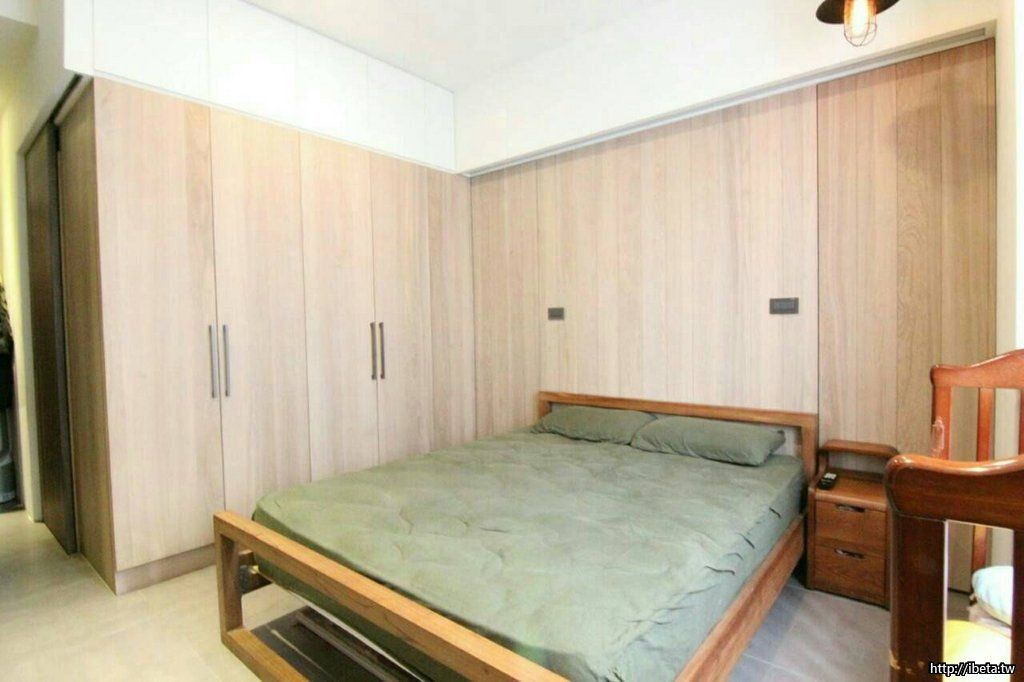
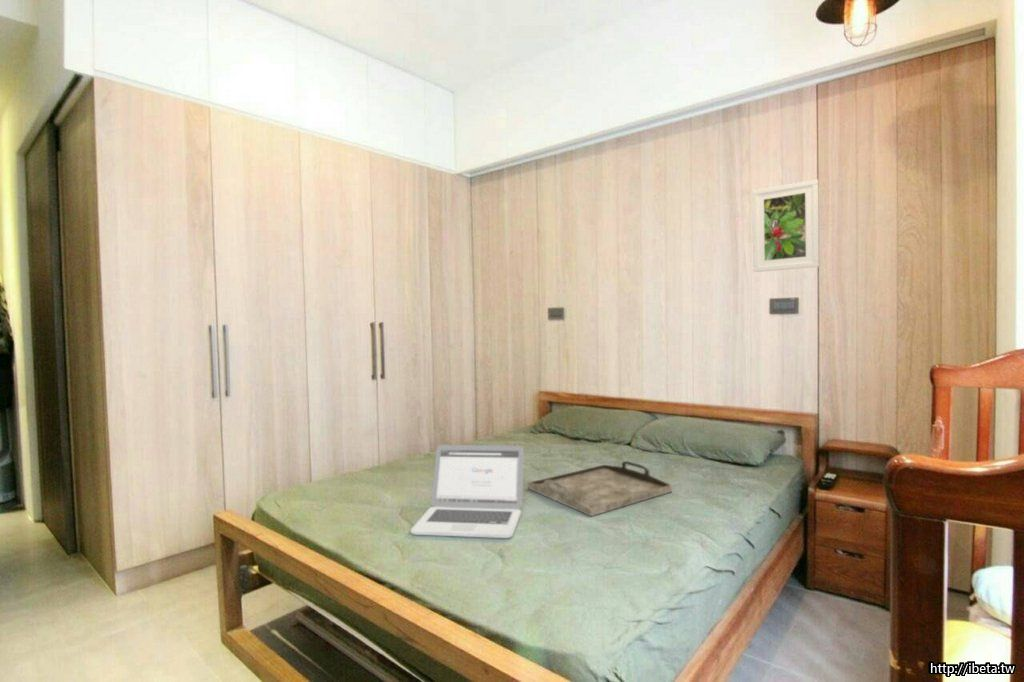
+ laptop [409,444,525,539]
+ serving tray [527,460,673,517]
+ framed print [751,179,820,273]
